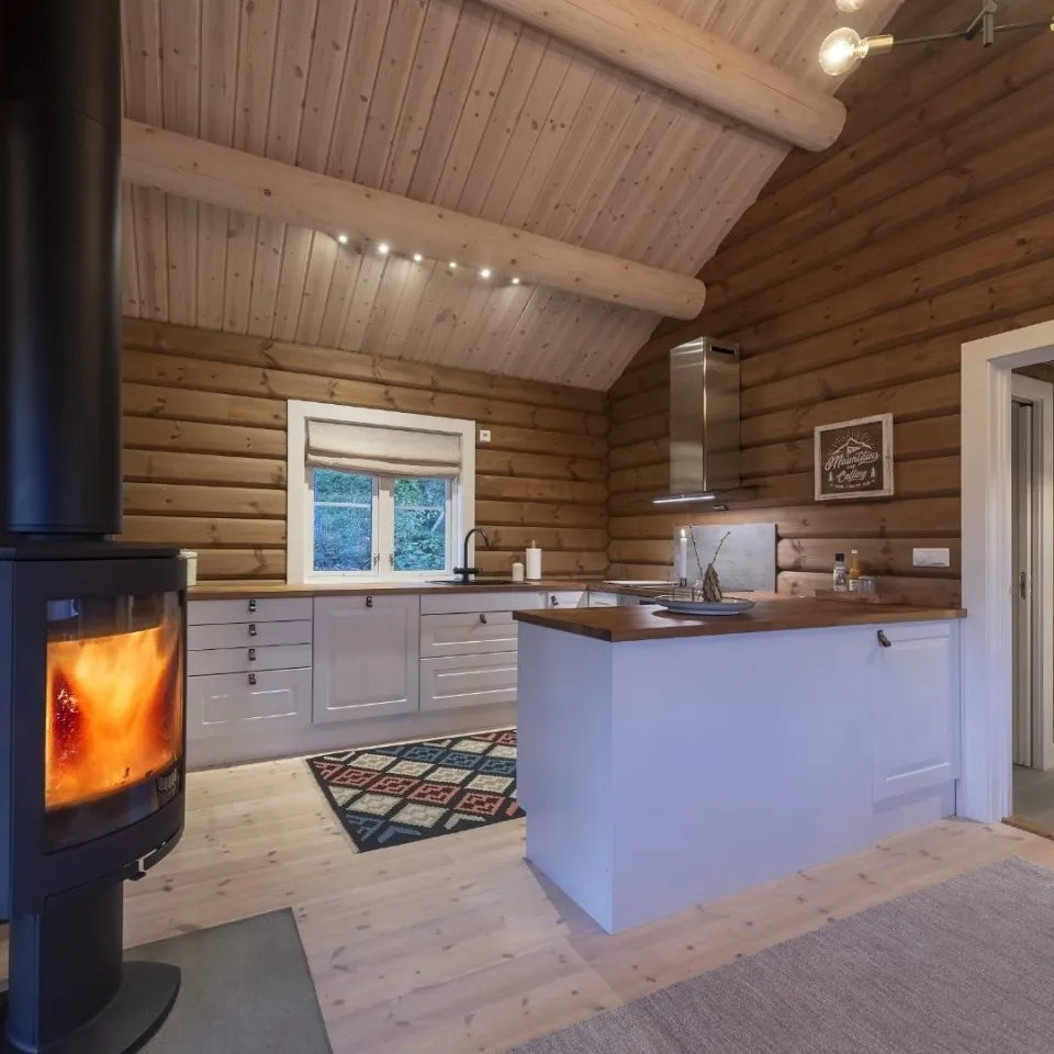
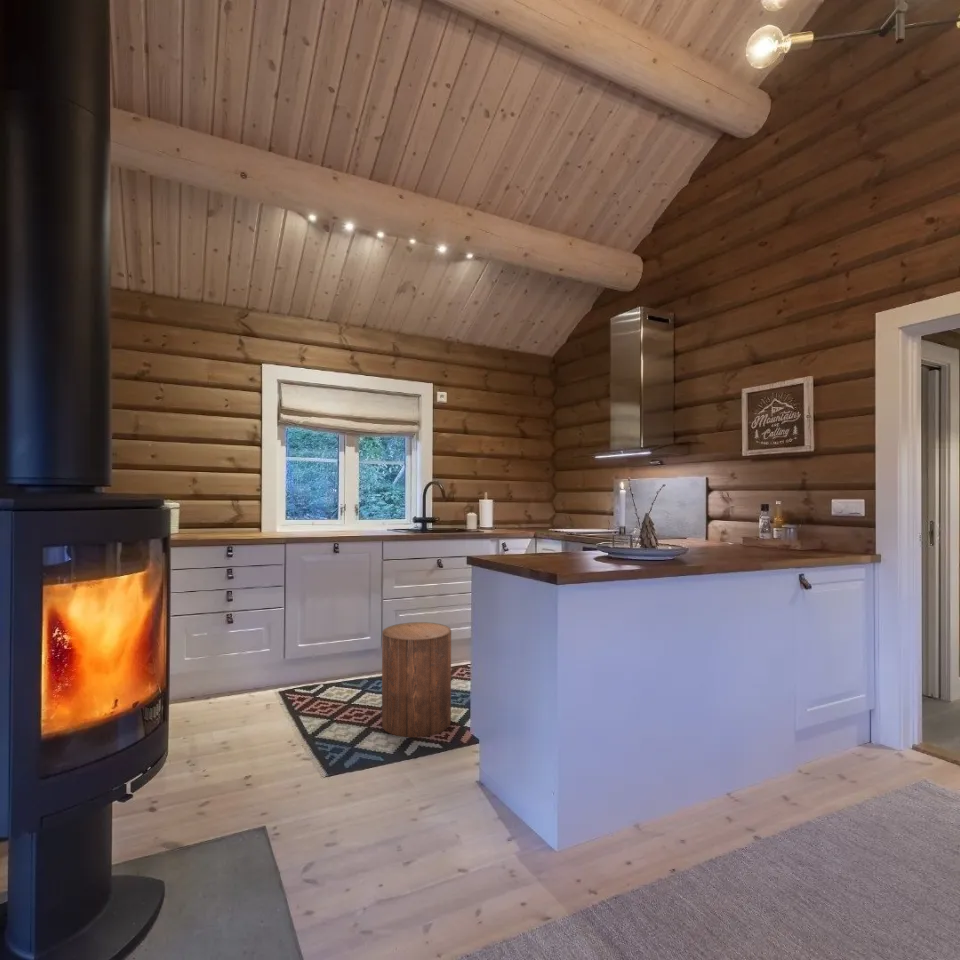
+ stool [381,621,452,738]
